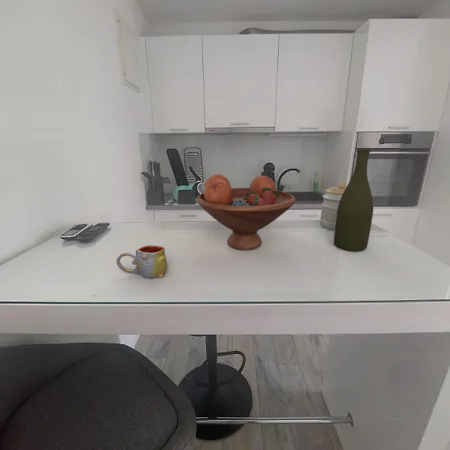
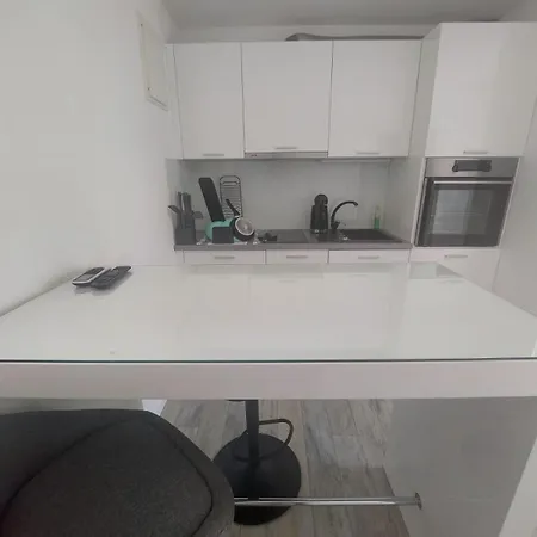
- jar [319,181,347,231]
- mug [115,244,168,279]
- fruit bowl [195,173,296,251]
- bottle [333,147,374,253]
